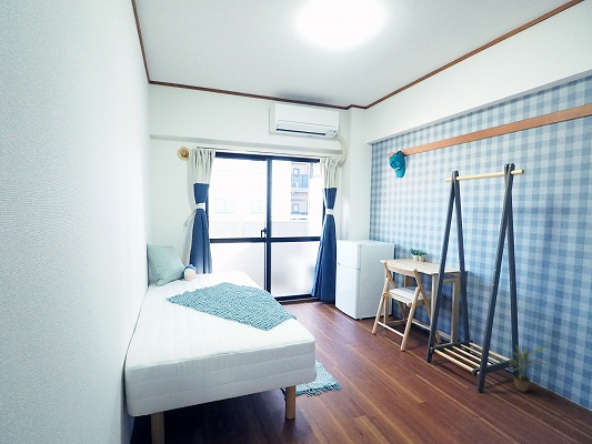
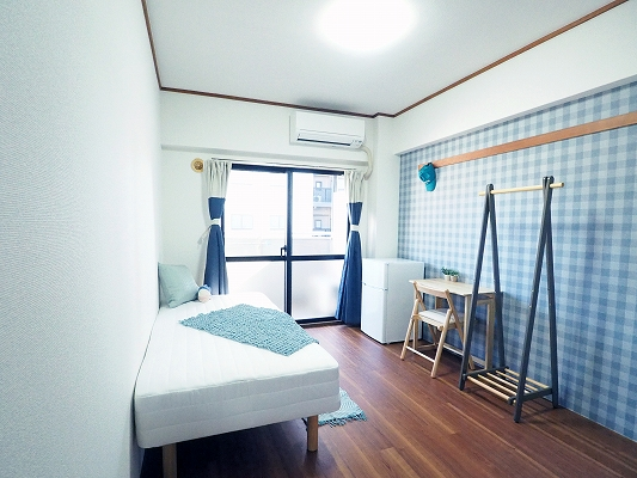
- potted plant [510,344,549,393]
